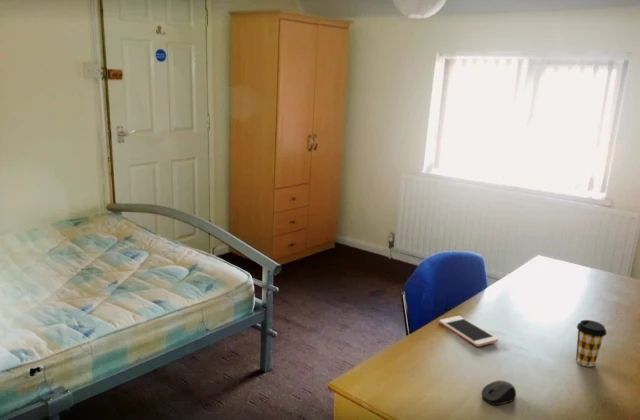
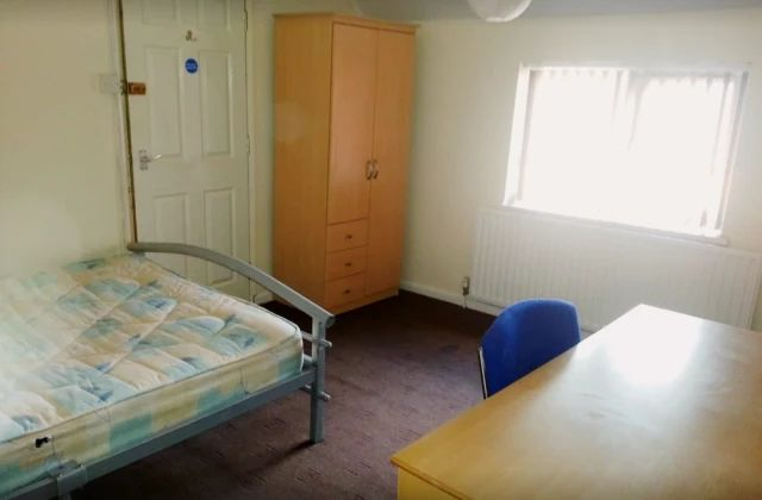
- cell phone [438,315,499,348]
- coffee cup [575,319,607,368]
- computer mouse [481,380,517,406]
